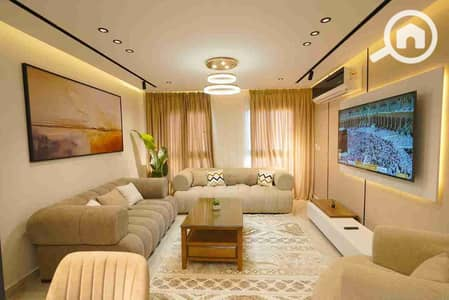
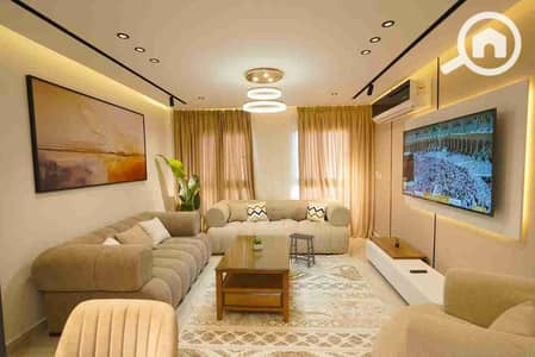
+ footstool [288,232,317,269]
